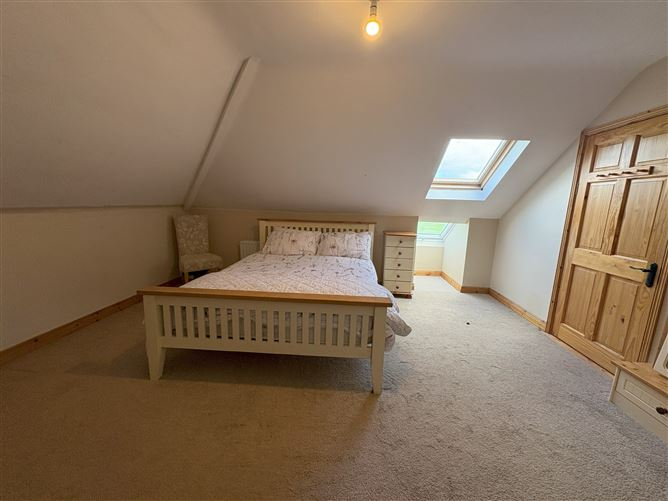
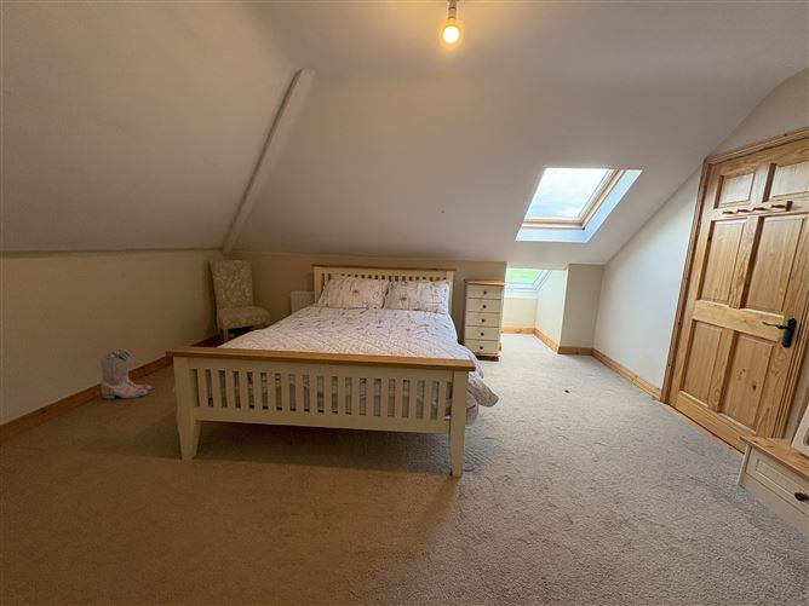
+ boots [99,347,154,400]
